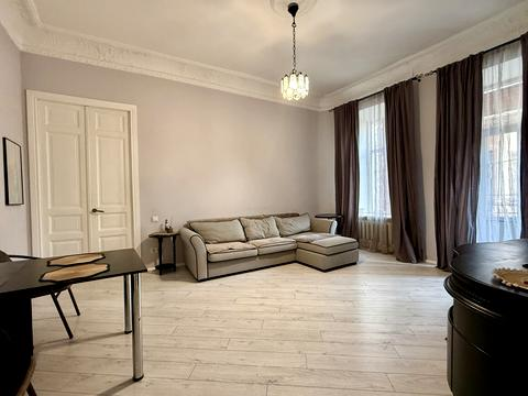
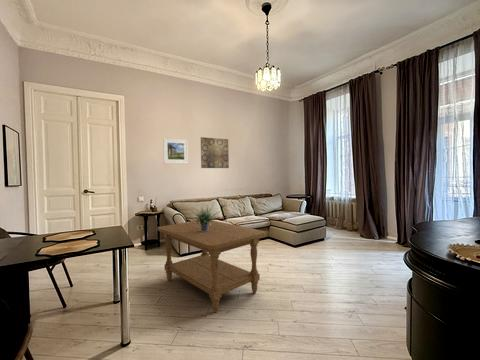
+ potted plant [186,202,222,232]
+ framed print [162,137,189,165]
+ wall art [200,136,230,169]
+ coffee table [156,219,267,313]
